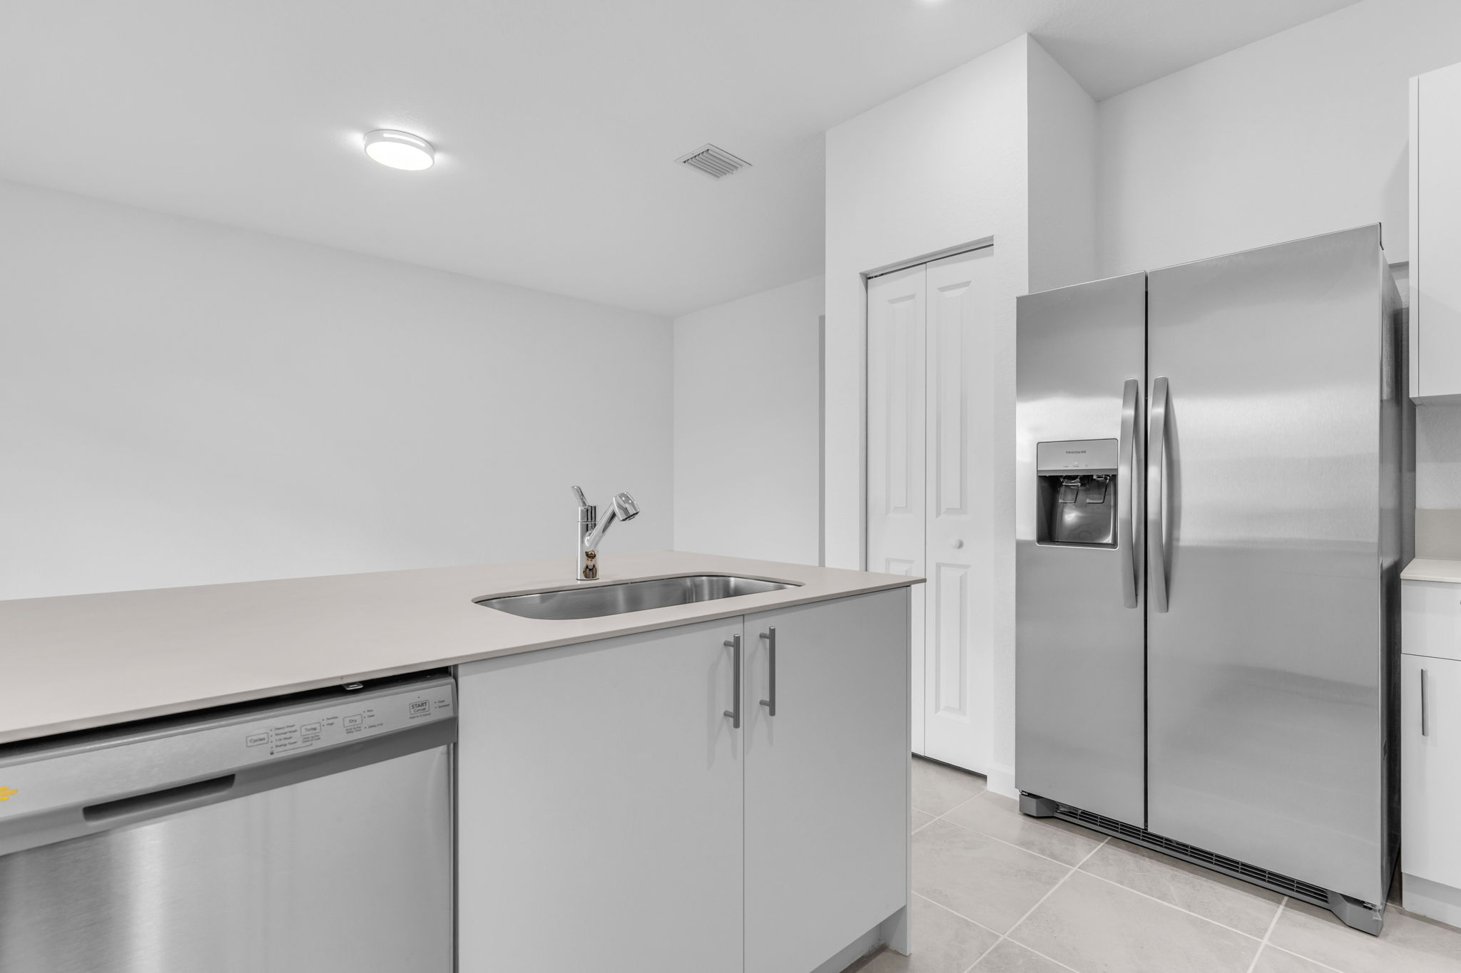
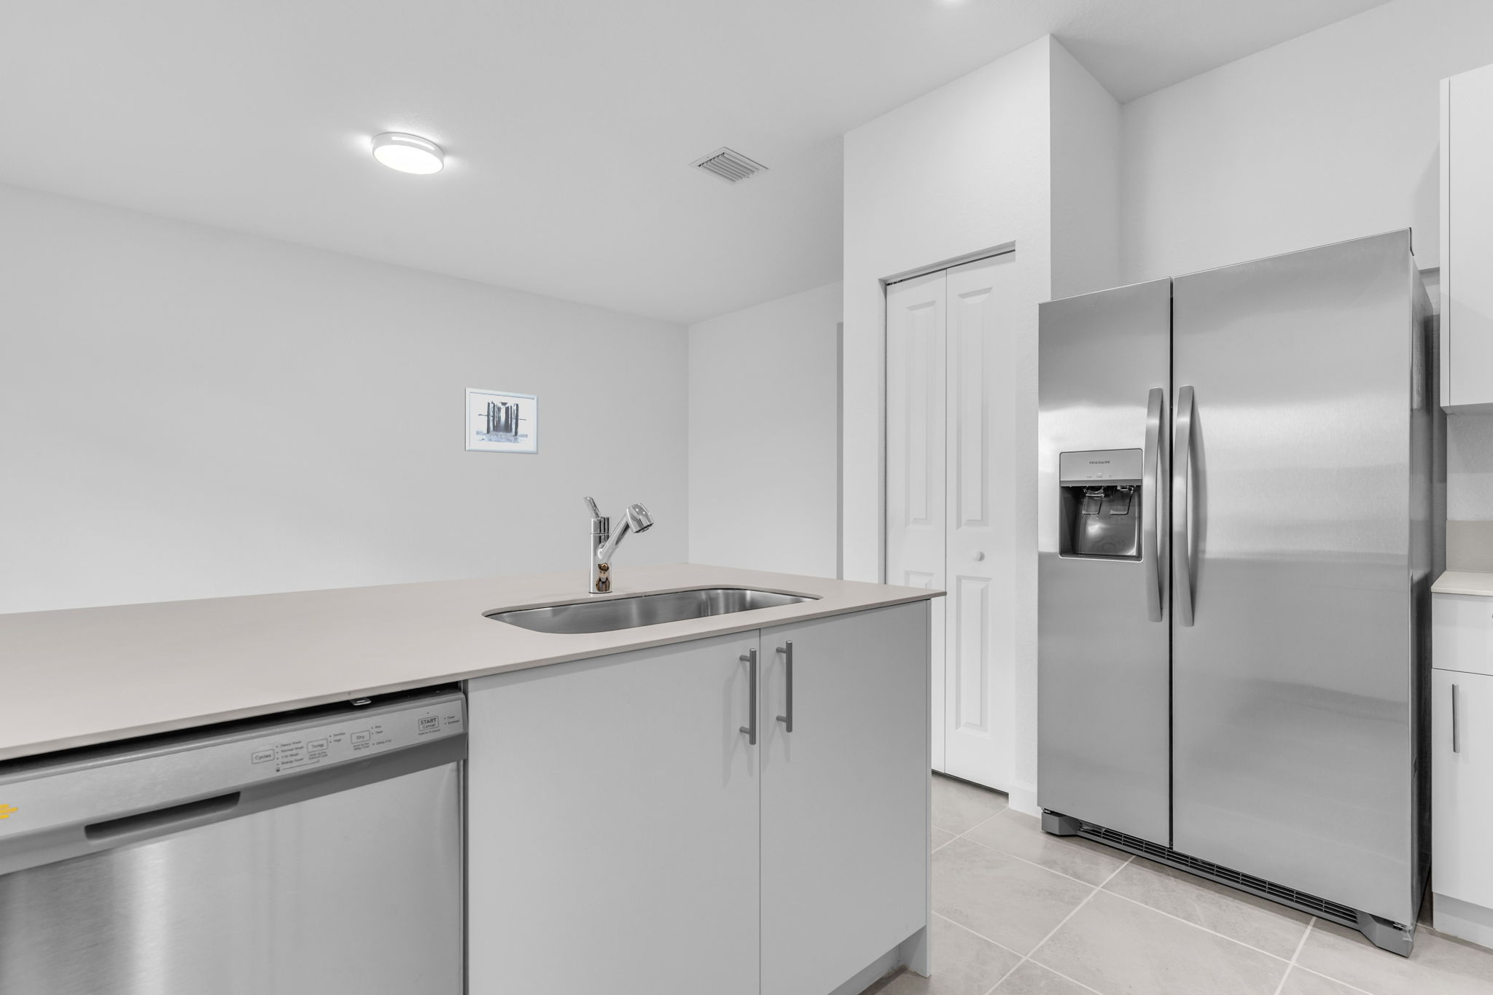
+ wall art [464,388,538,455]
